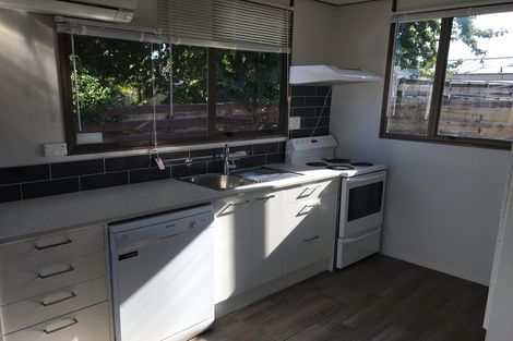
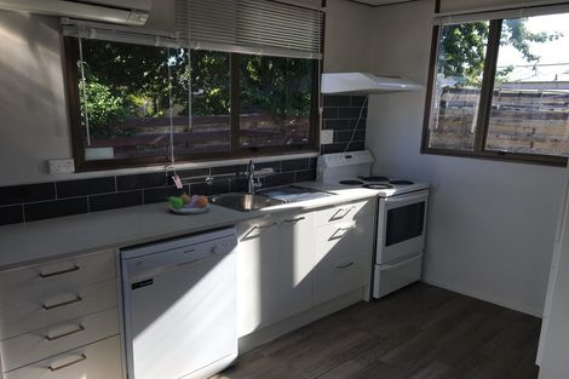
+ fruit bowl [165,190,211,214]
